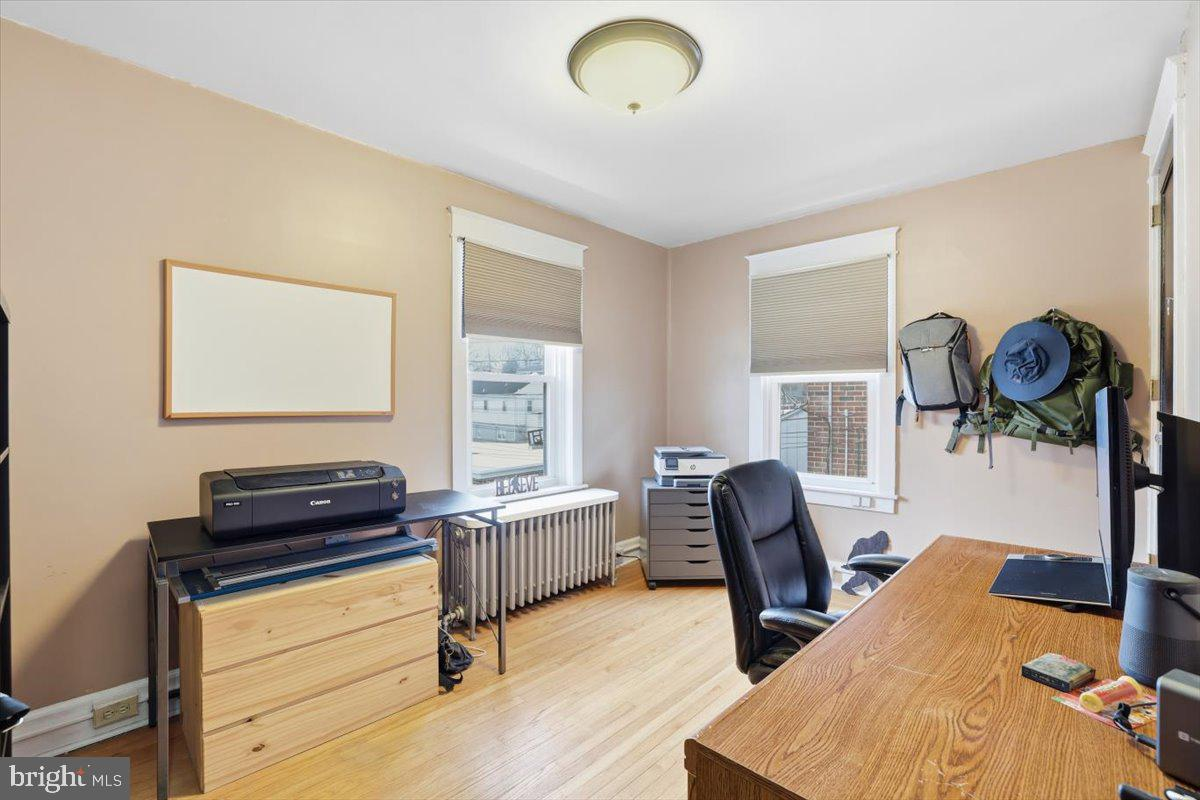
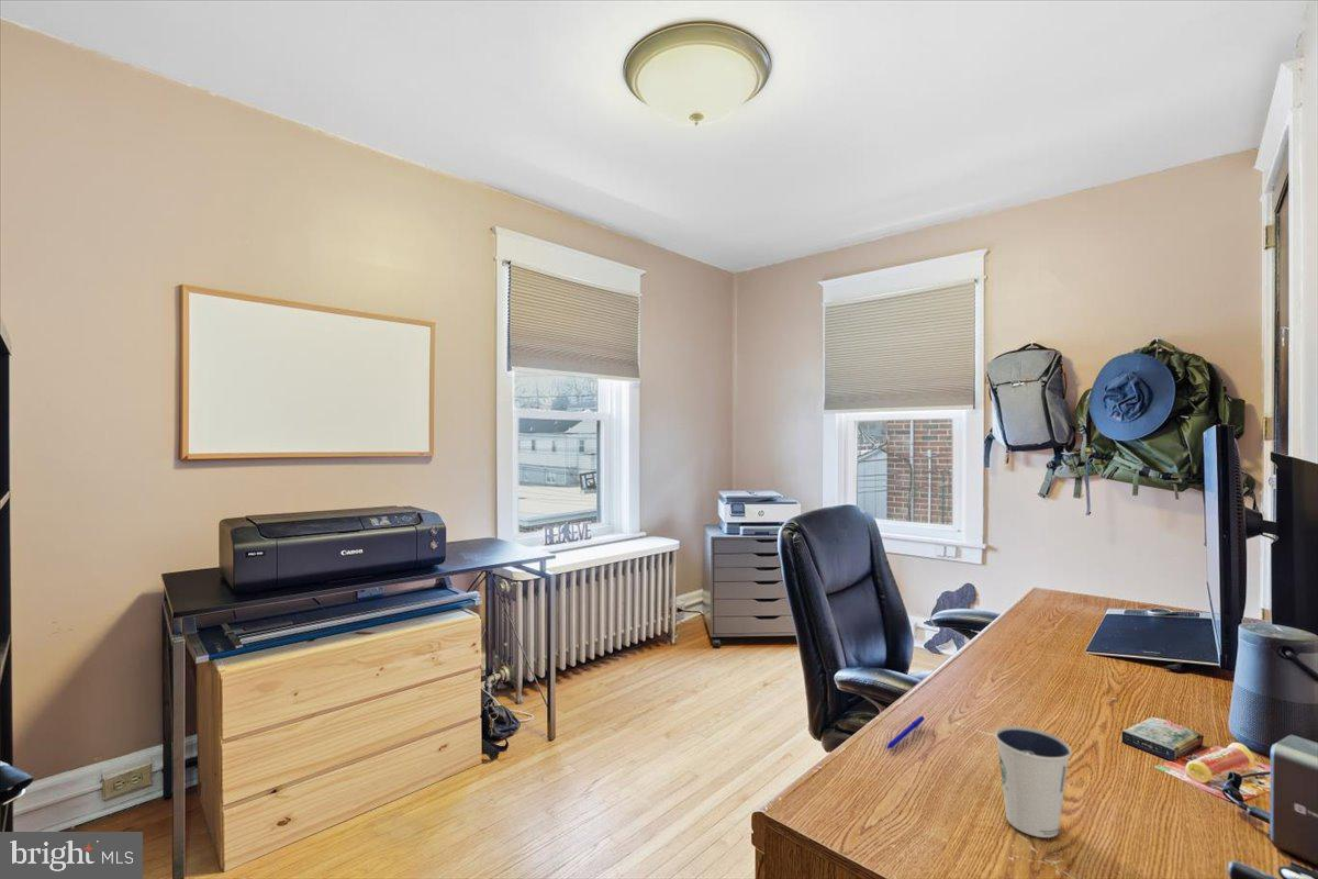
+ dixie cup [994,725,1073,838]
+ pen [886,715,925,749]
